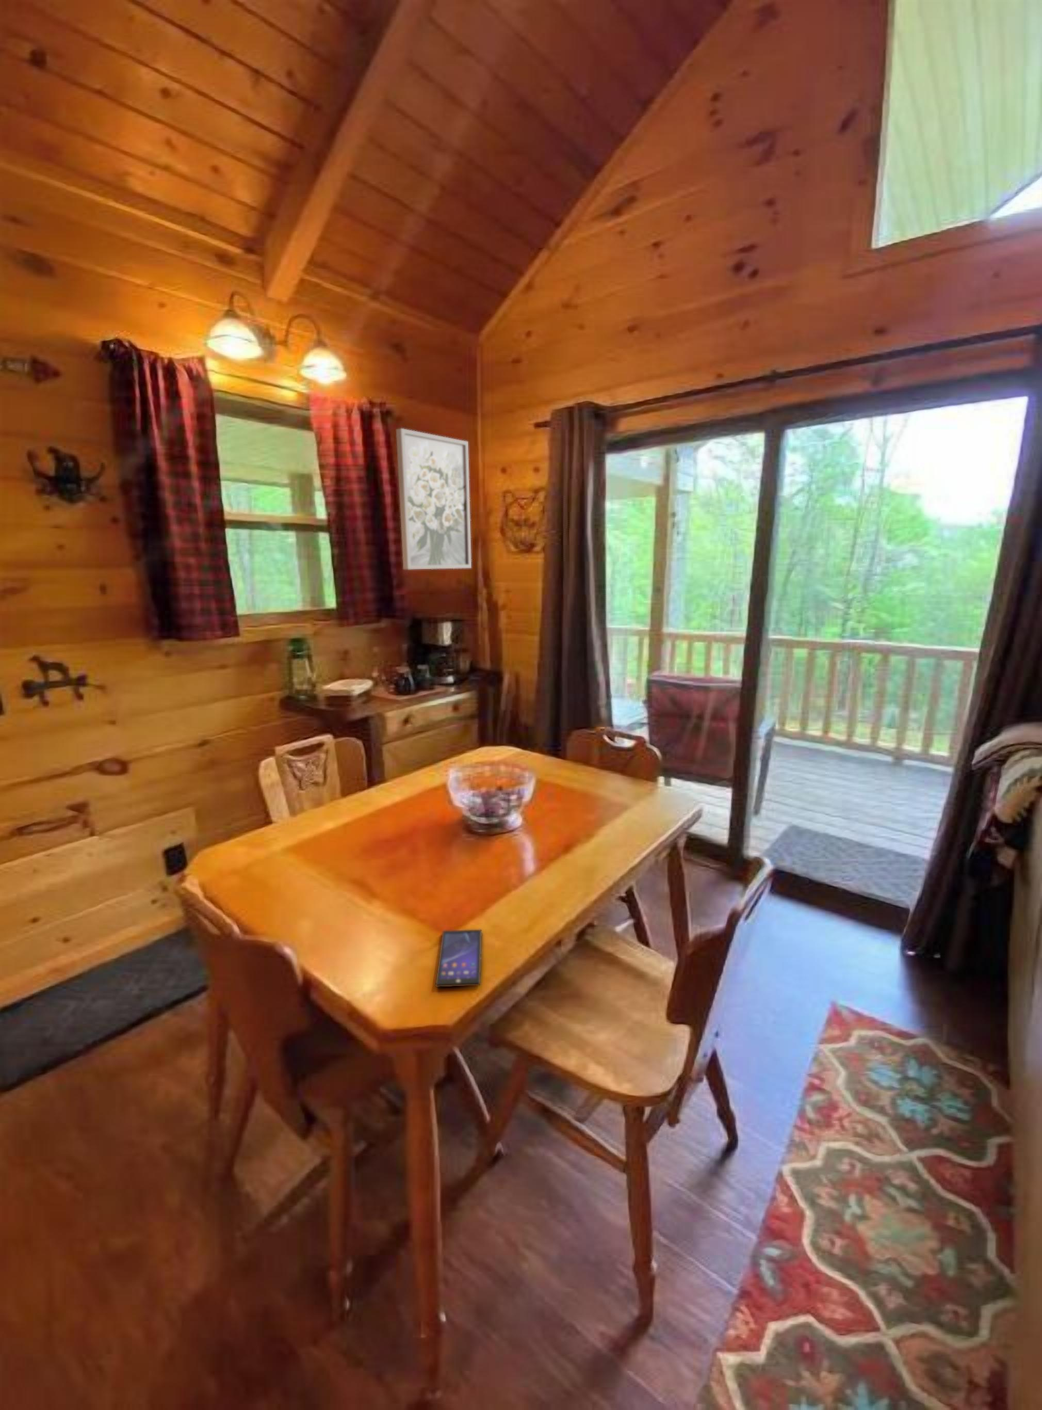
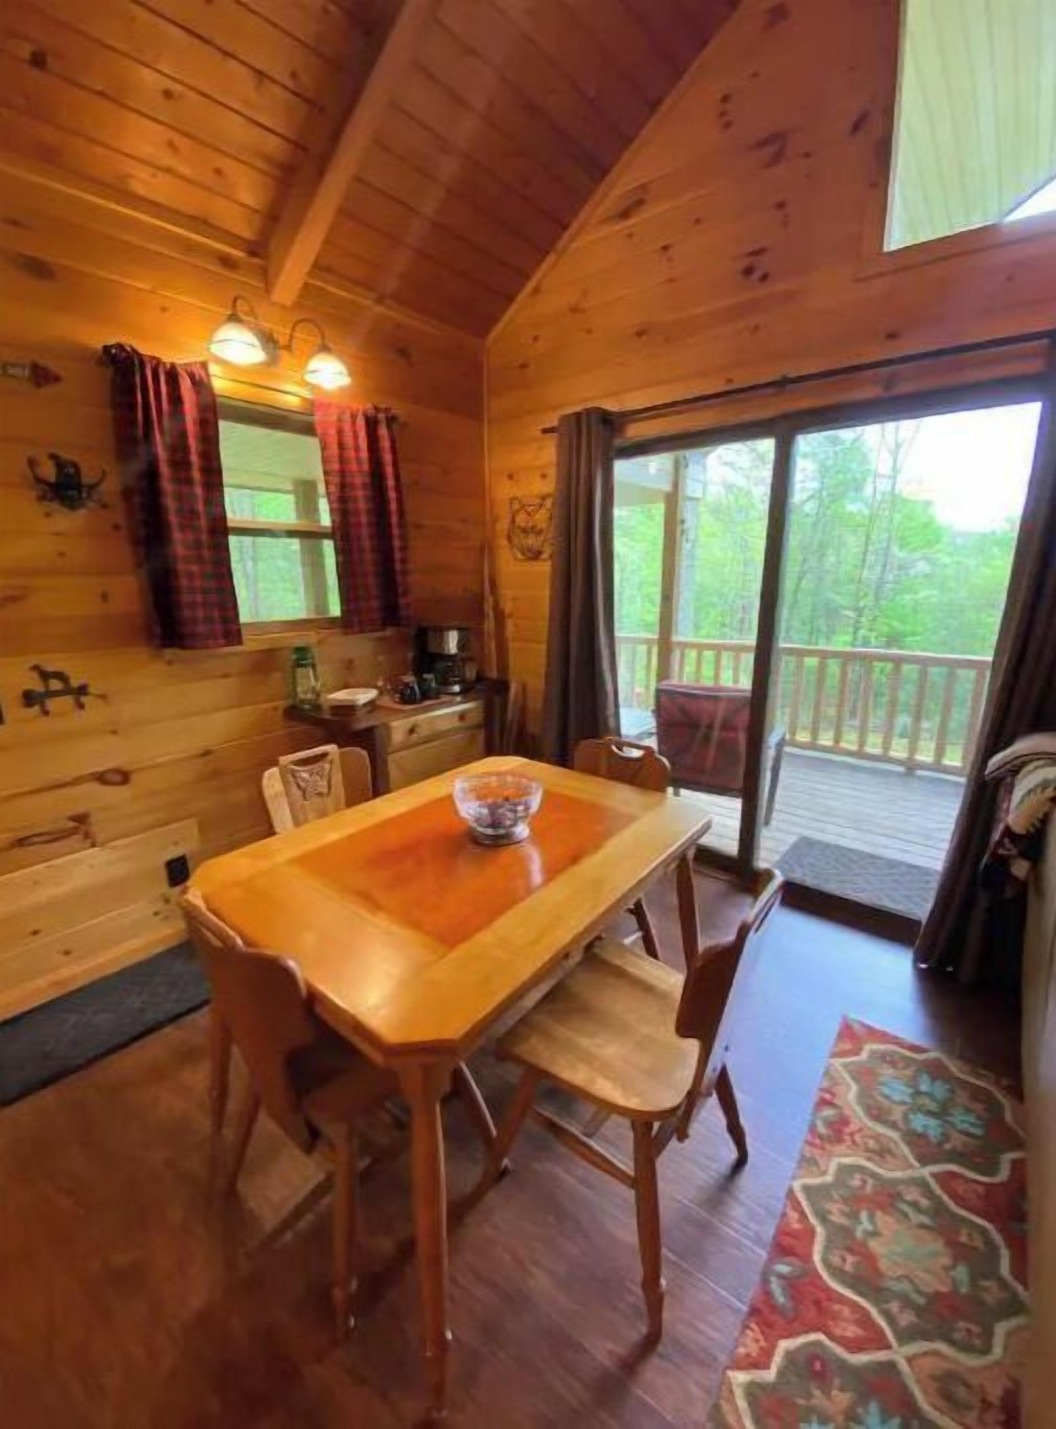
- wall art [395,428,472,569]
- smartphone [435,929,483,987]
